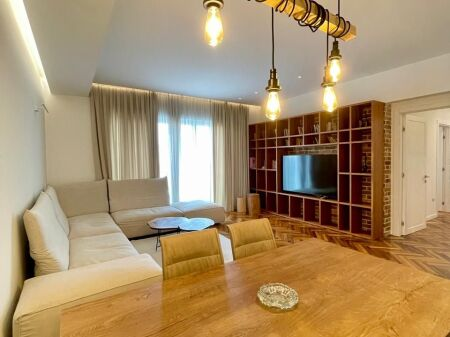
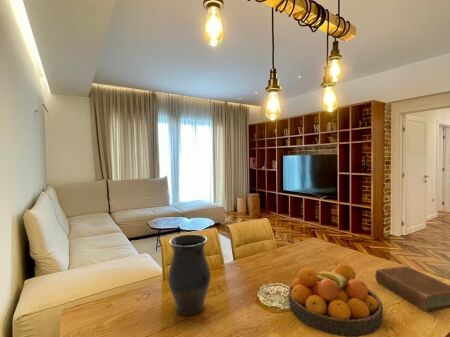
+ fruit bowl [288,262,384,337]
+ book [374,265,450,313]
+ vase [167,233,211,316]
